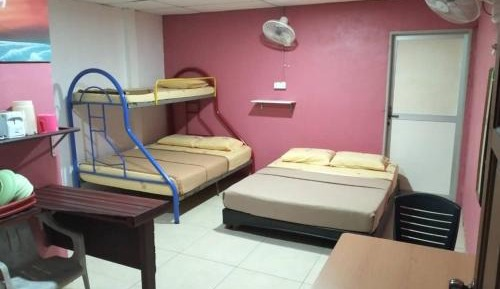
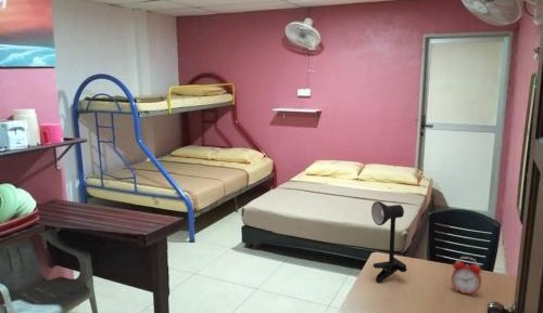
+ desk lamp [370,200,408,284]
+ alarm clock [451,256,483,297]
